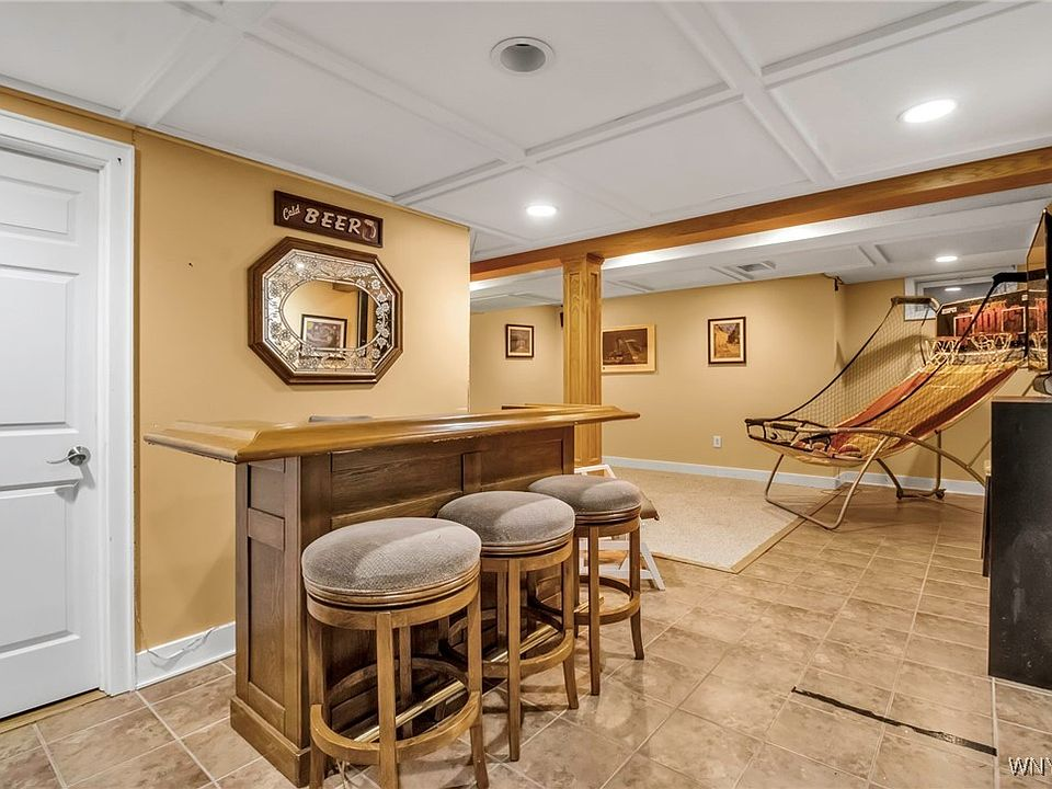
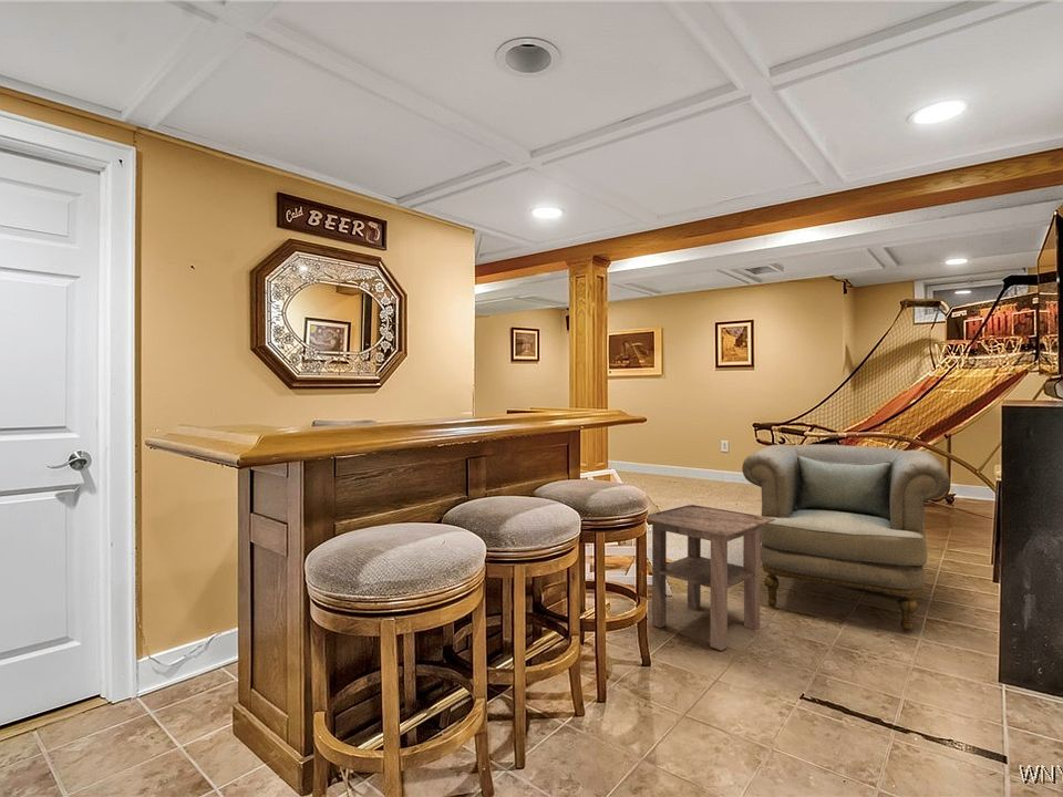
+ side table [647,504,775,652]
+ armchair [741,444,951,633]
